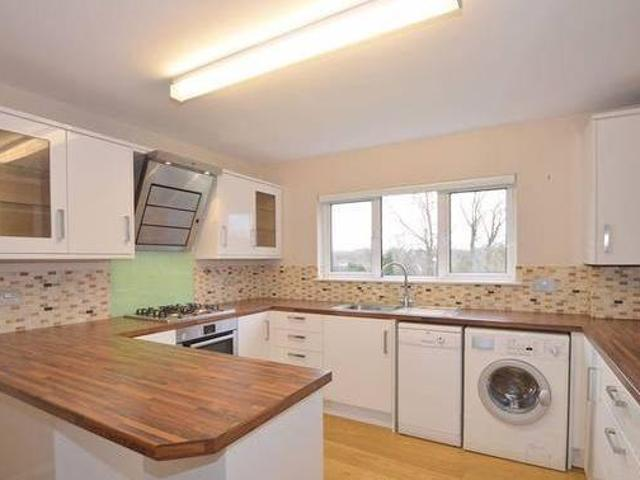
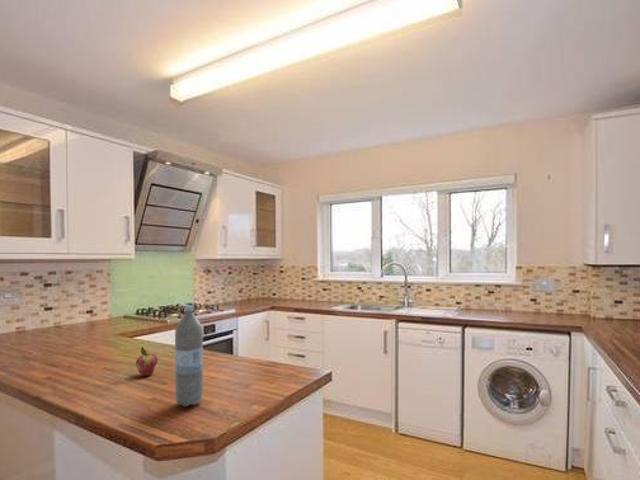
+ water bottle [174,304,204,408]
+ fruit [135,345,159,377]
